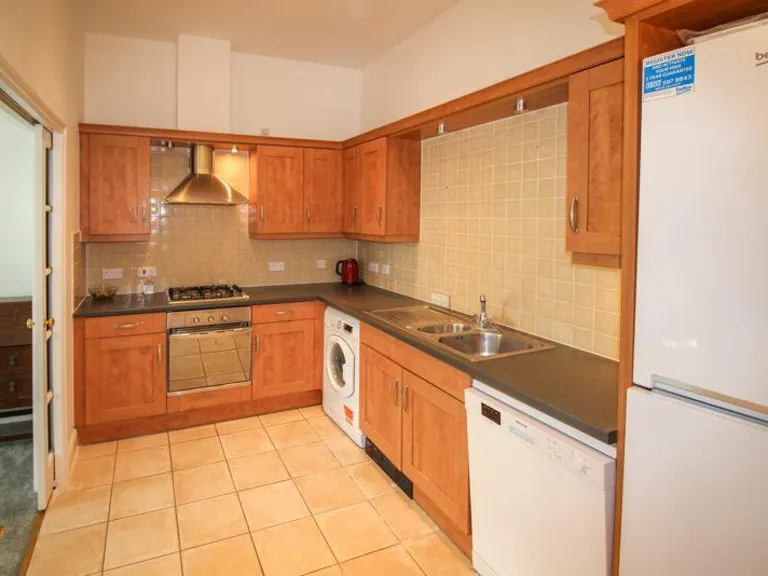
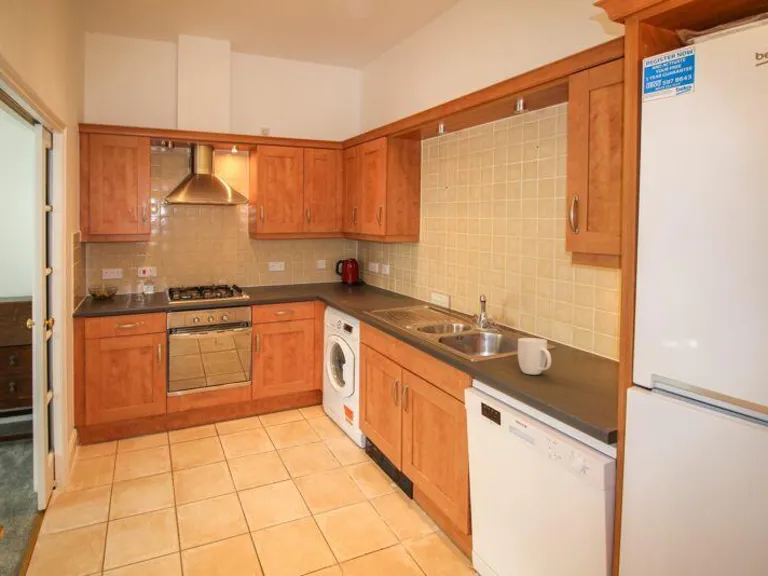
+ mug [517,337,552,376]
